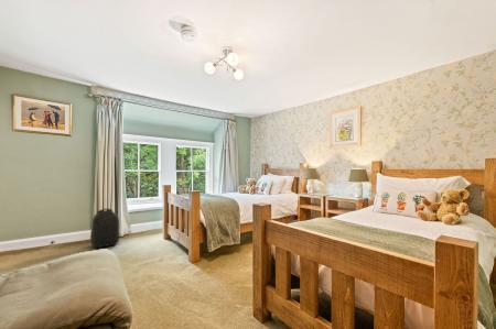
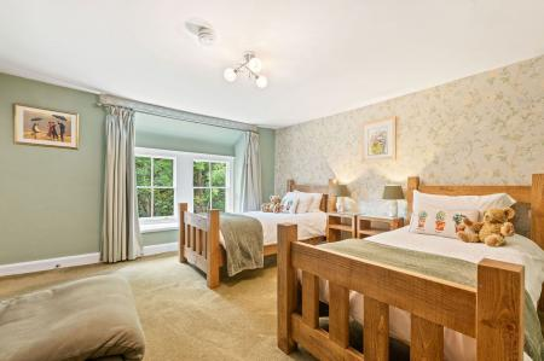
- backpack [89,208,121,249]
